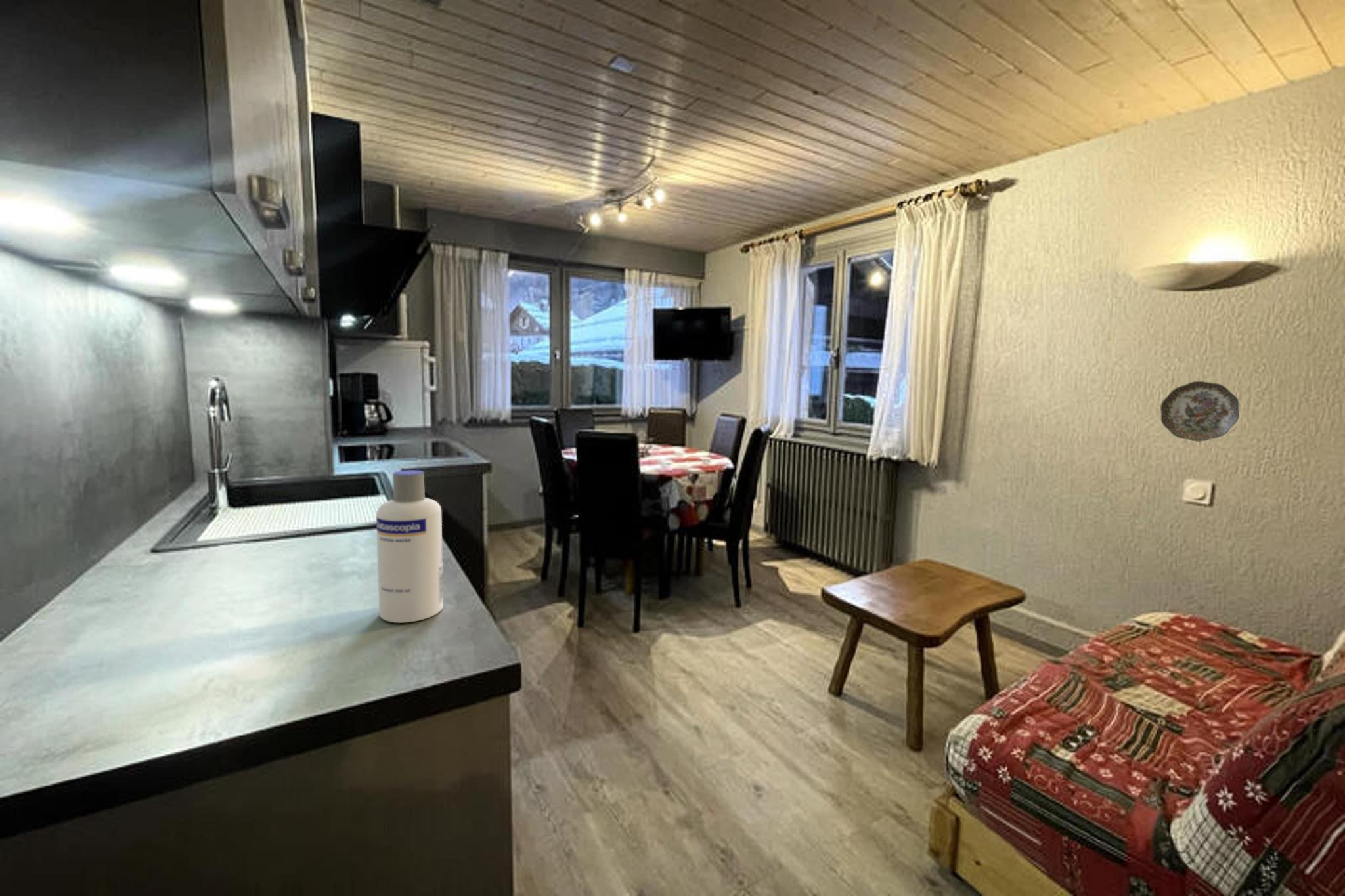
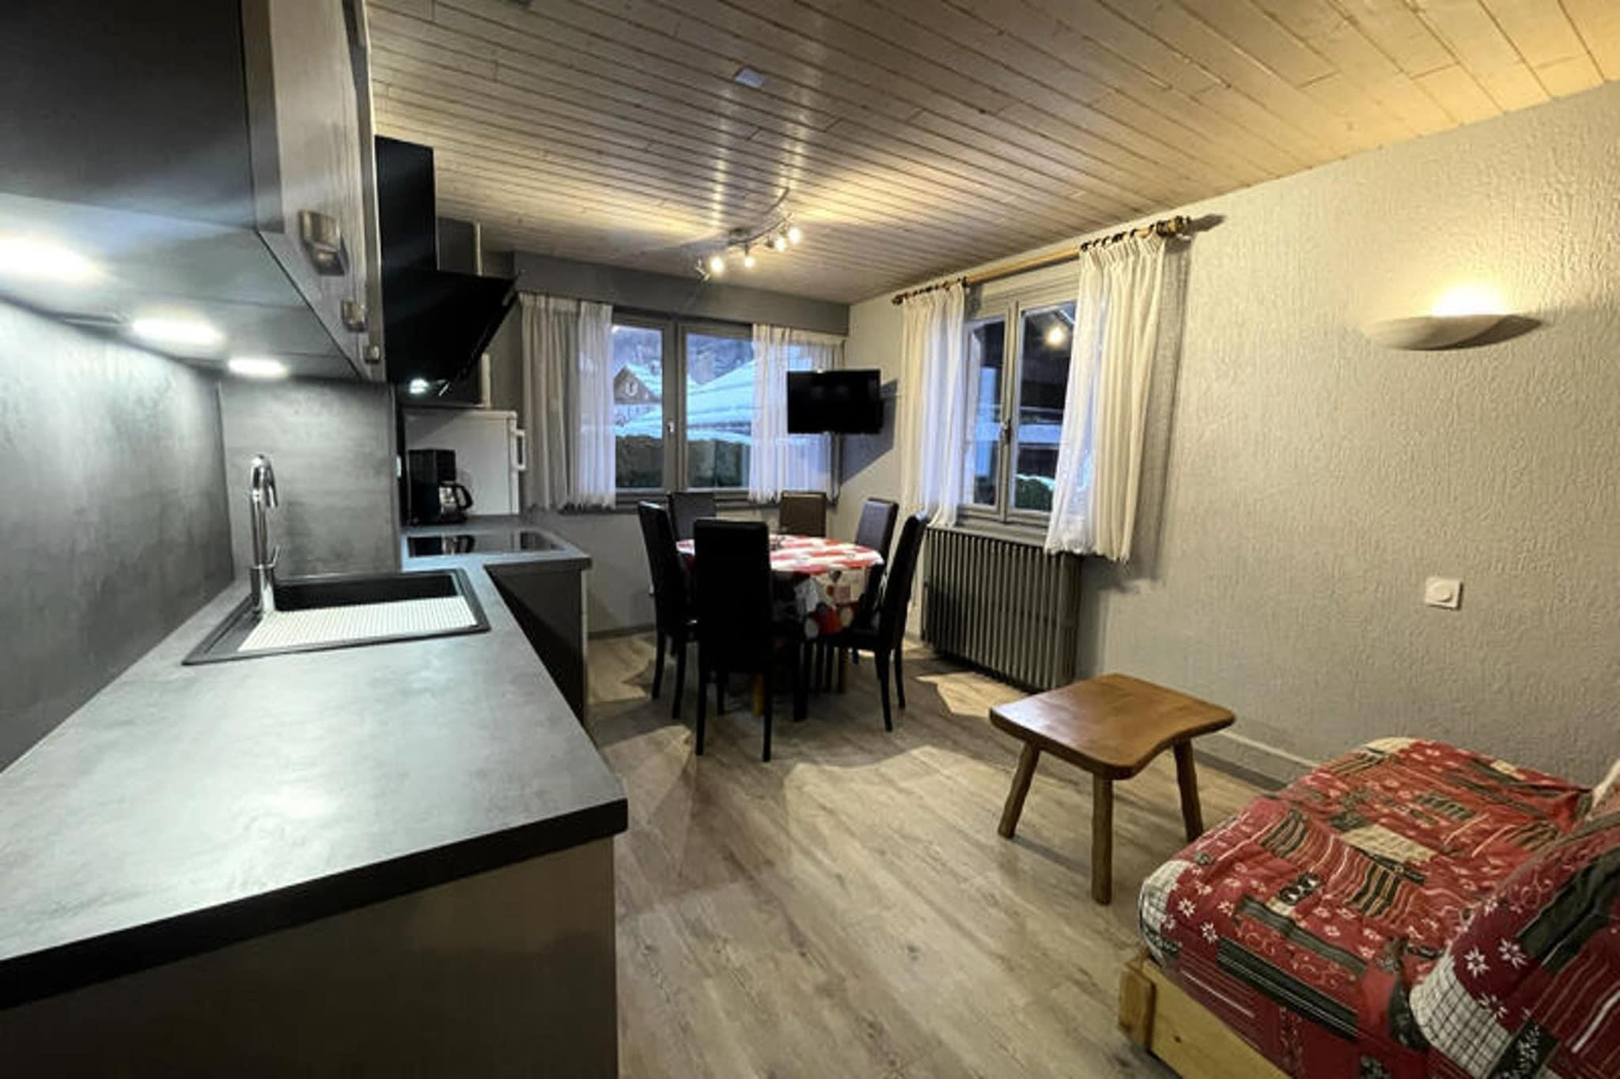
- screw cap bottle [376,469,444,624]
- decorative plate [1160,381,1240,442]
